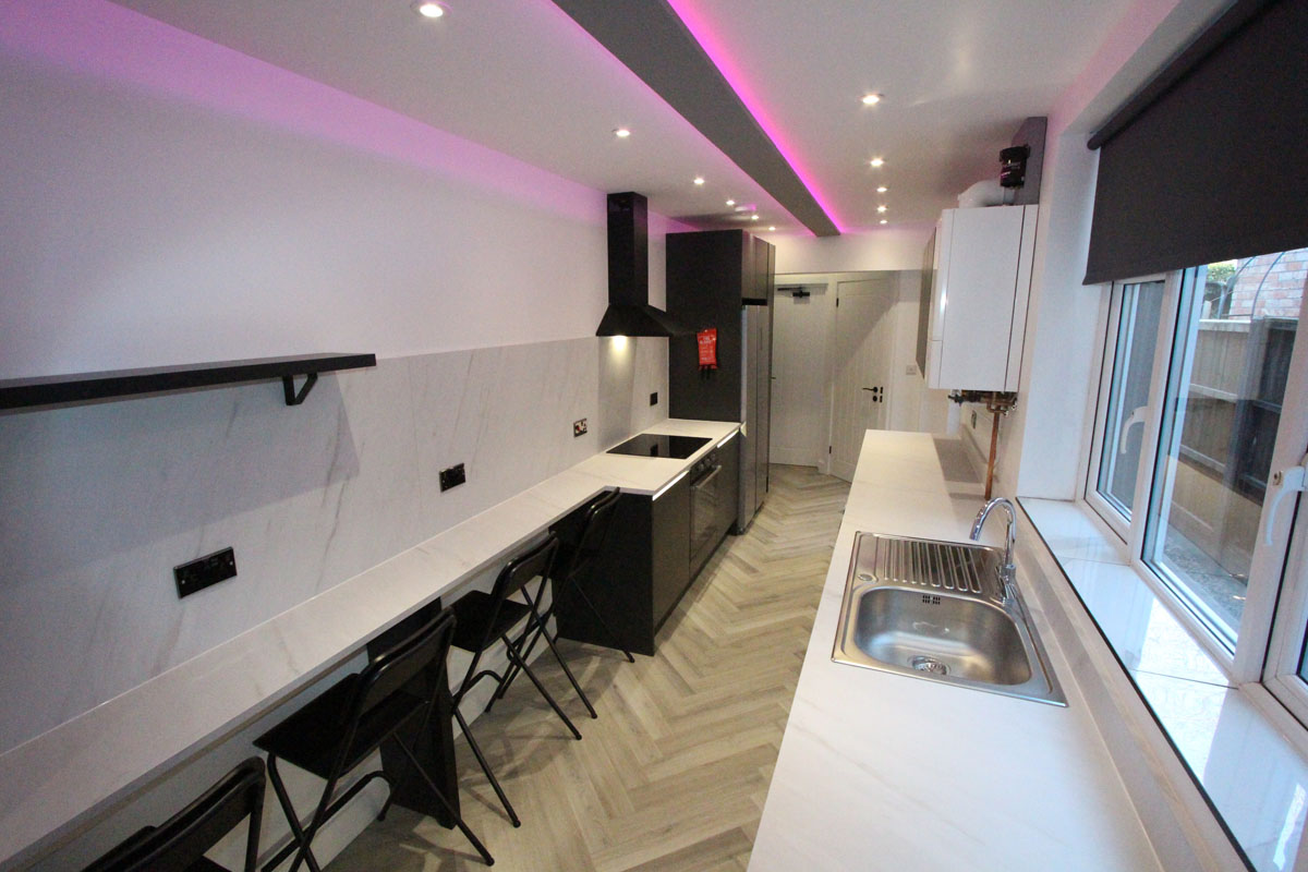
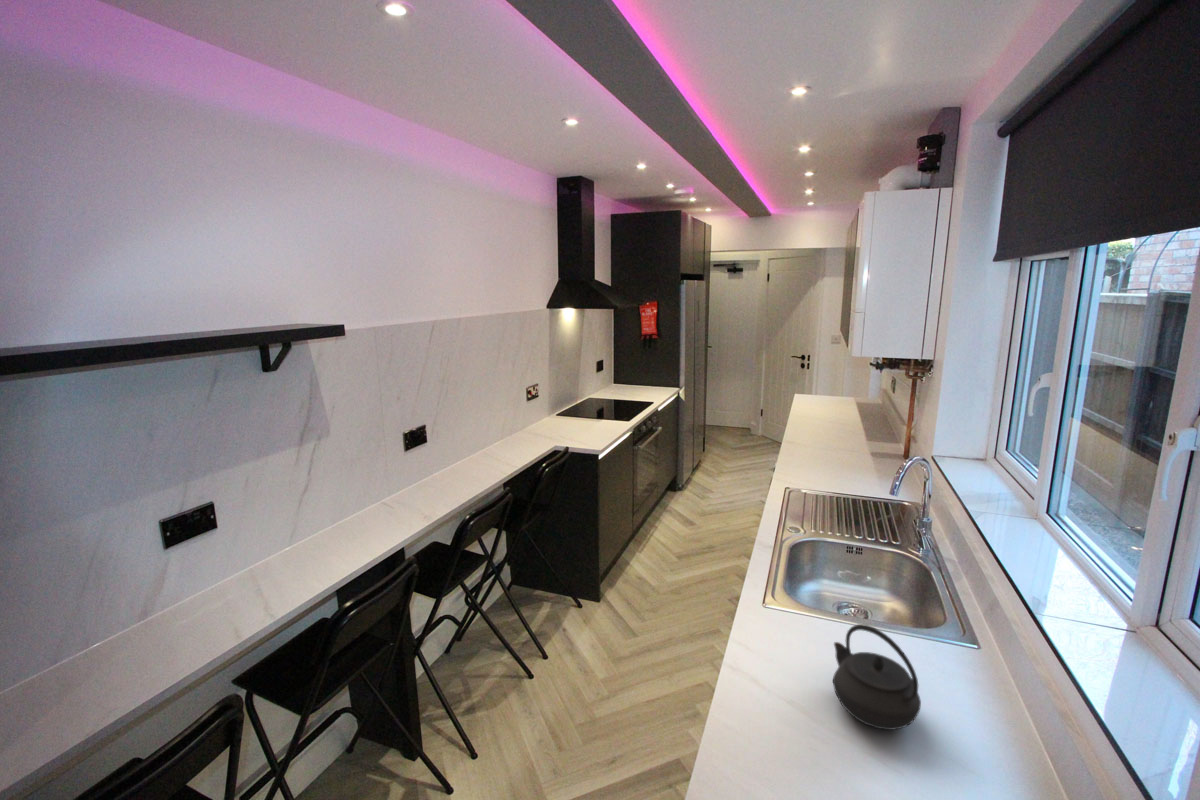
+ kettle [832,623,922,731]
